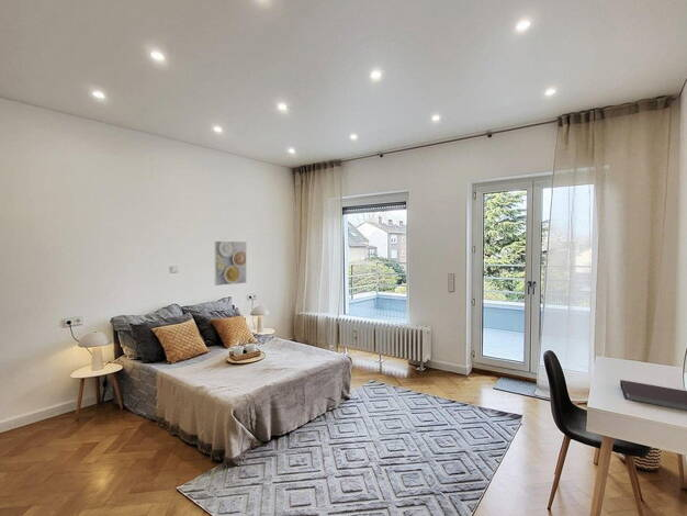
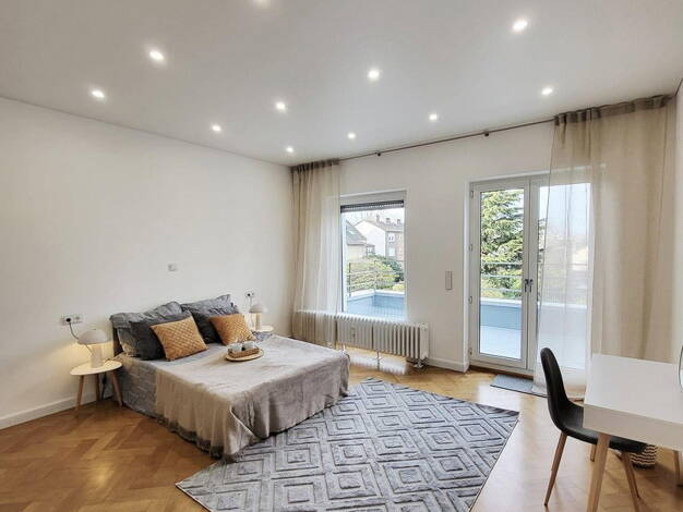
- notebook [619,379,687,412]
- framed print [214,240,247,287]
